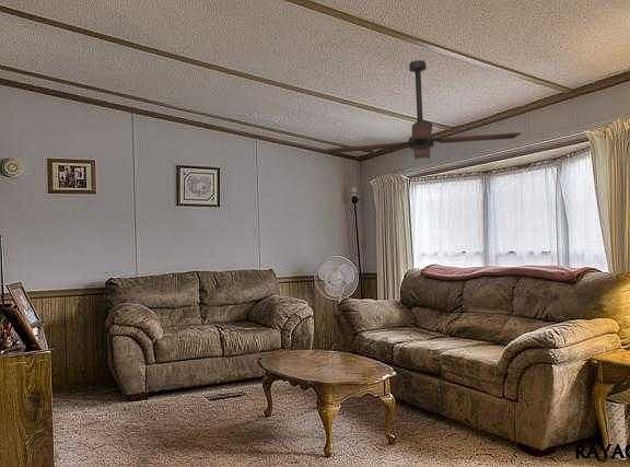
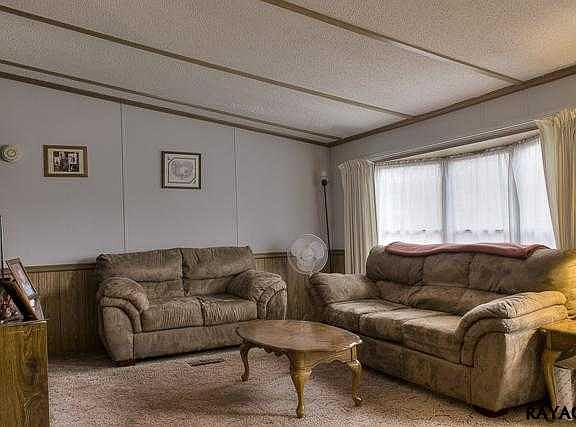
- ceiling fan [326,59,522,161]
